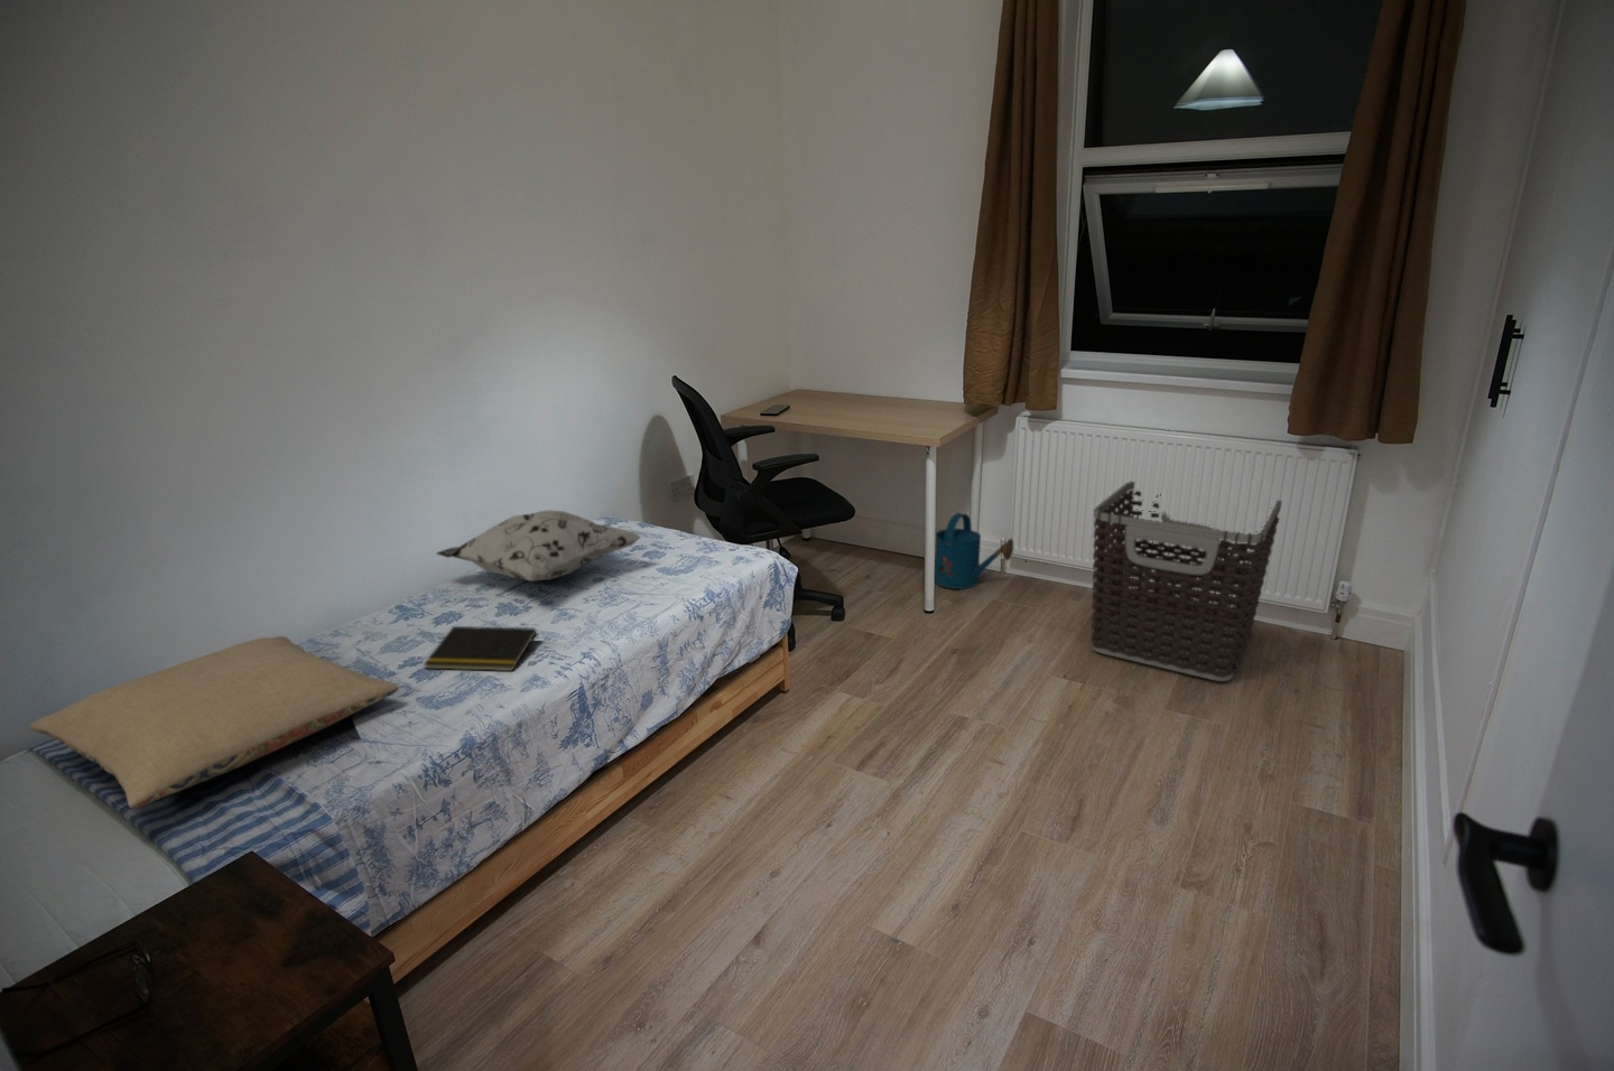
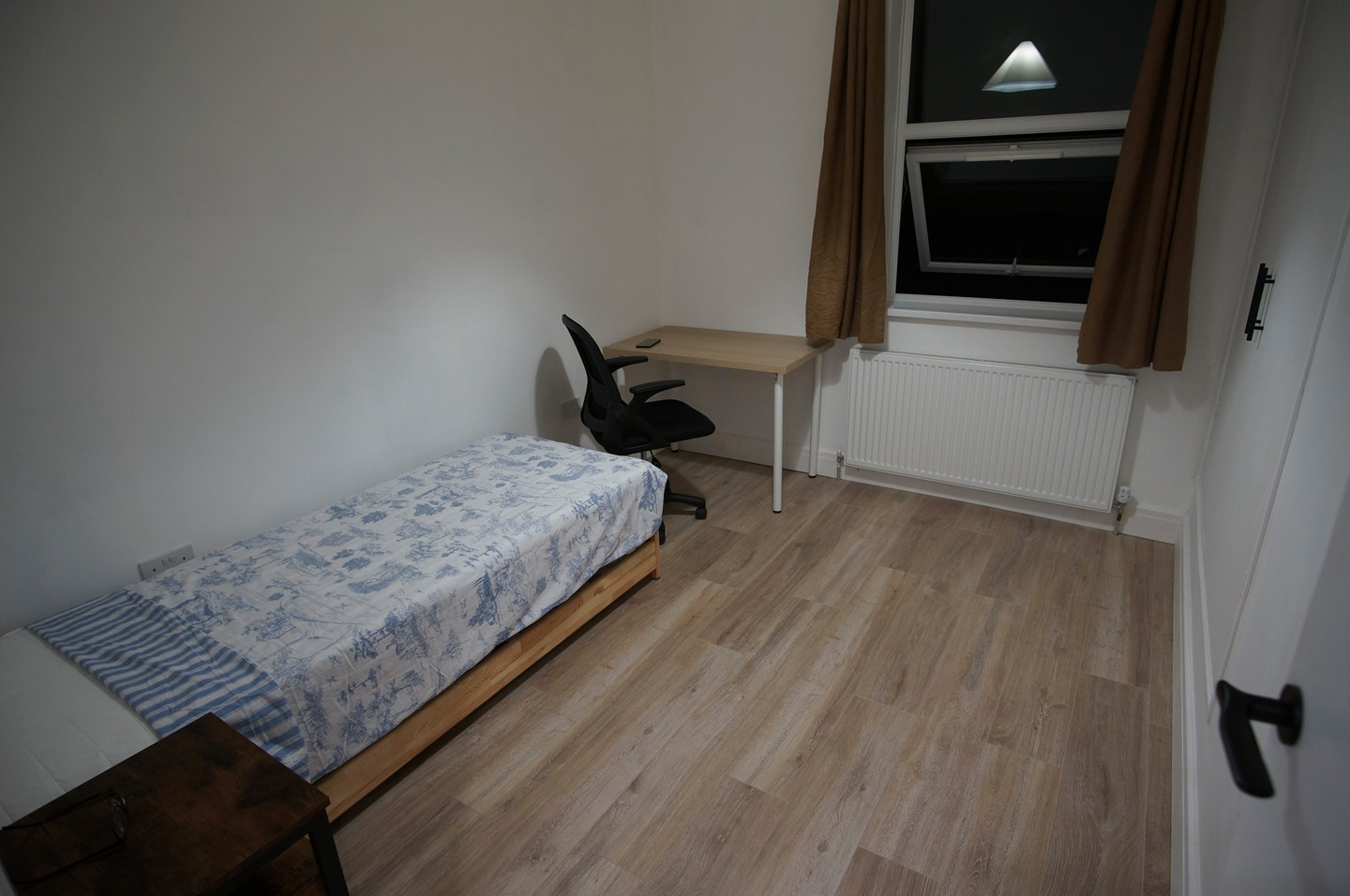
- watering can [934,512,1014,590]
- clothes hamper [1090,481,1283,683]
- pillow [27,635,401,809]
- decorative pillow [435,509,643,582]
- notepad [422,625,538,672]
